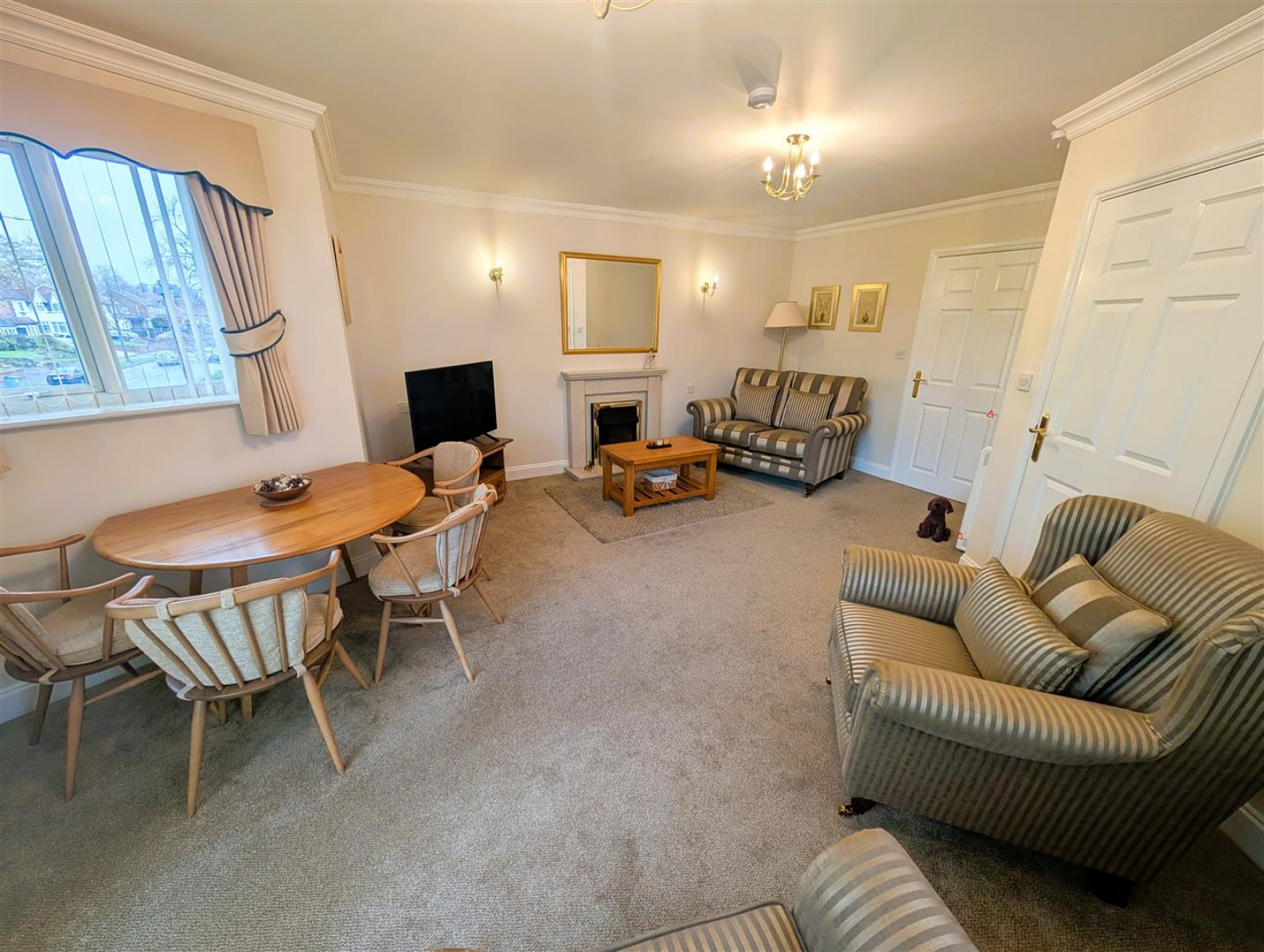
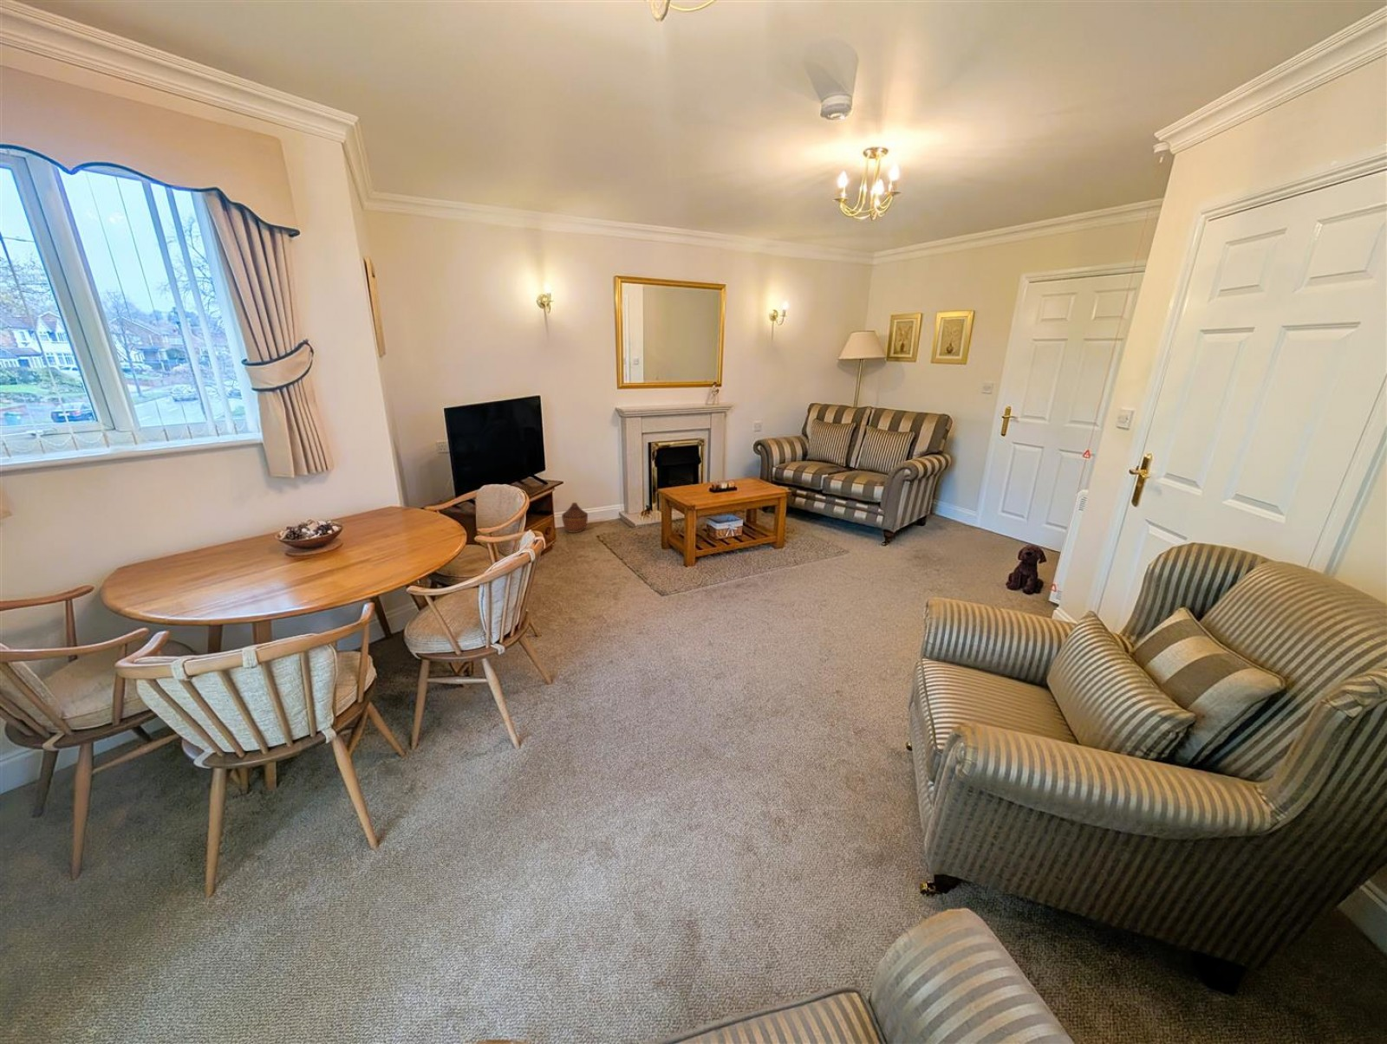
+ woven basket [561,501,588,534]
